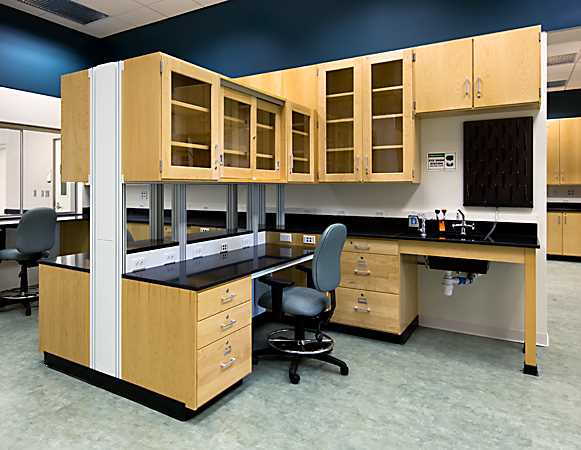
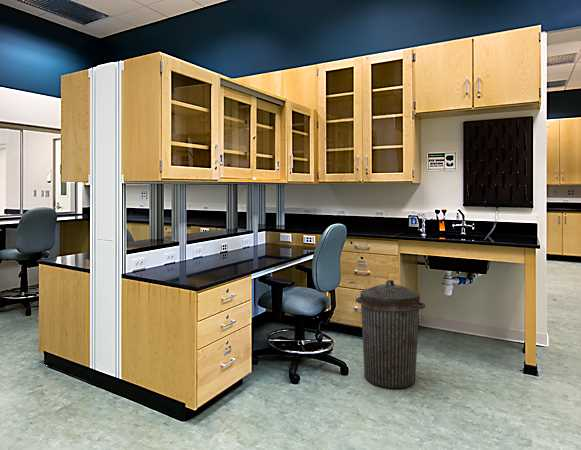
+ trash can [355,279,426,389]
